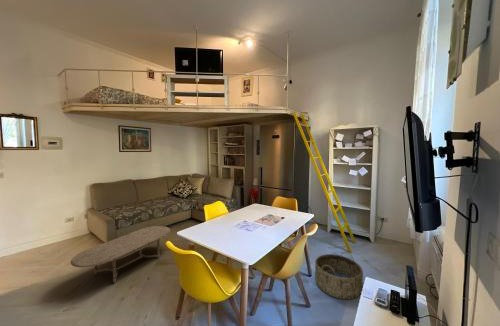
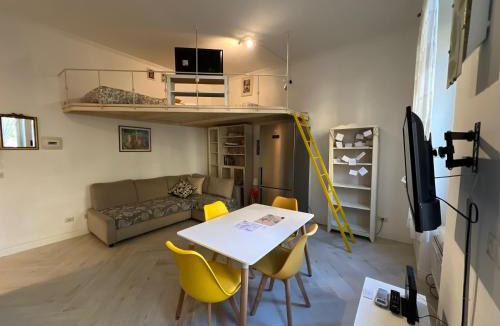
- coffee table [70,225,171,284]
- basket [314,251,364,300]
